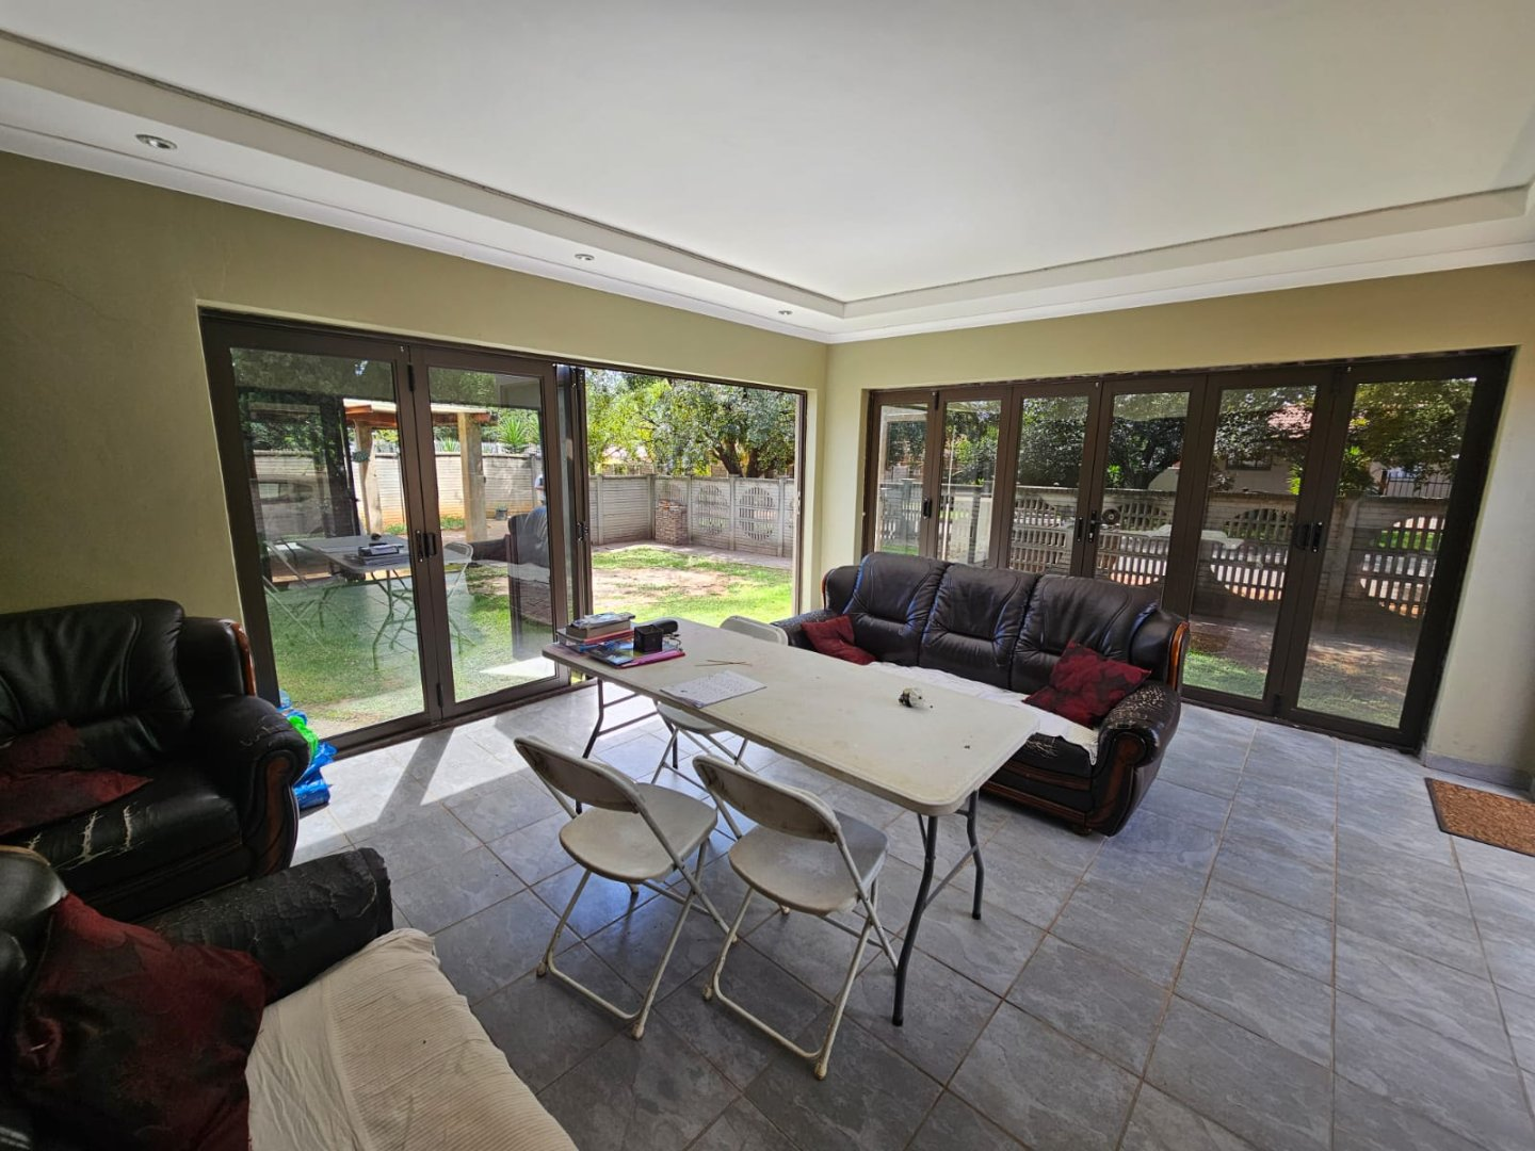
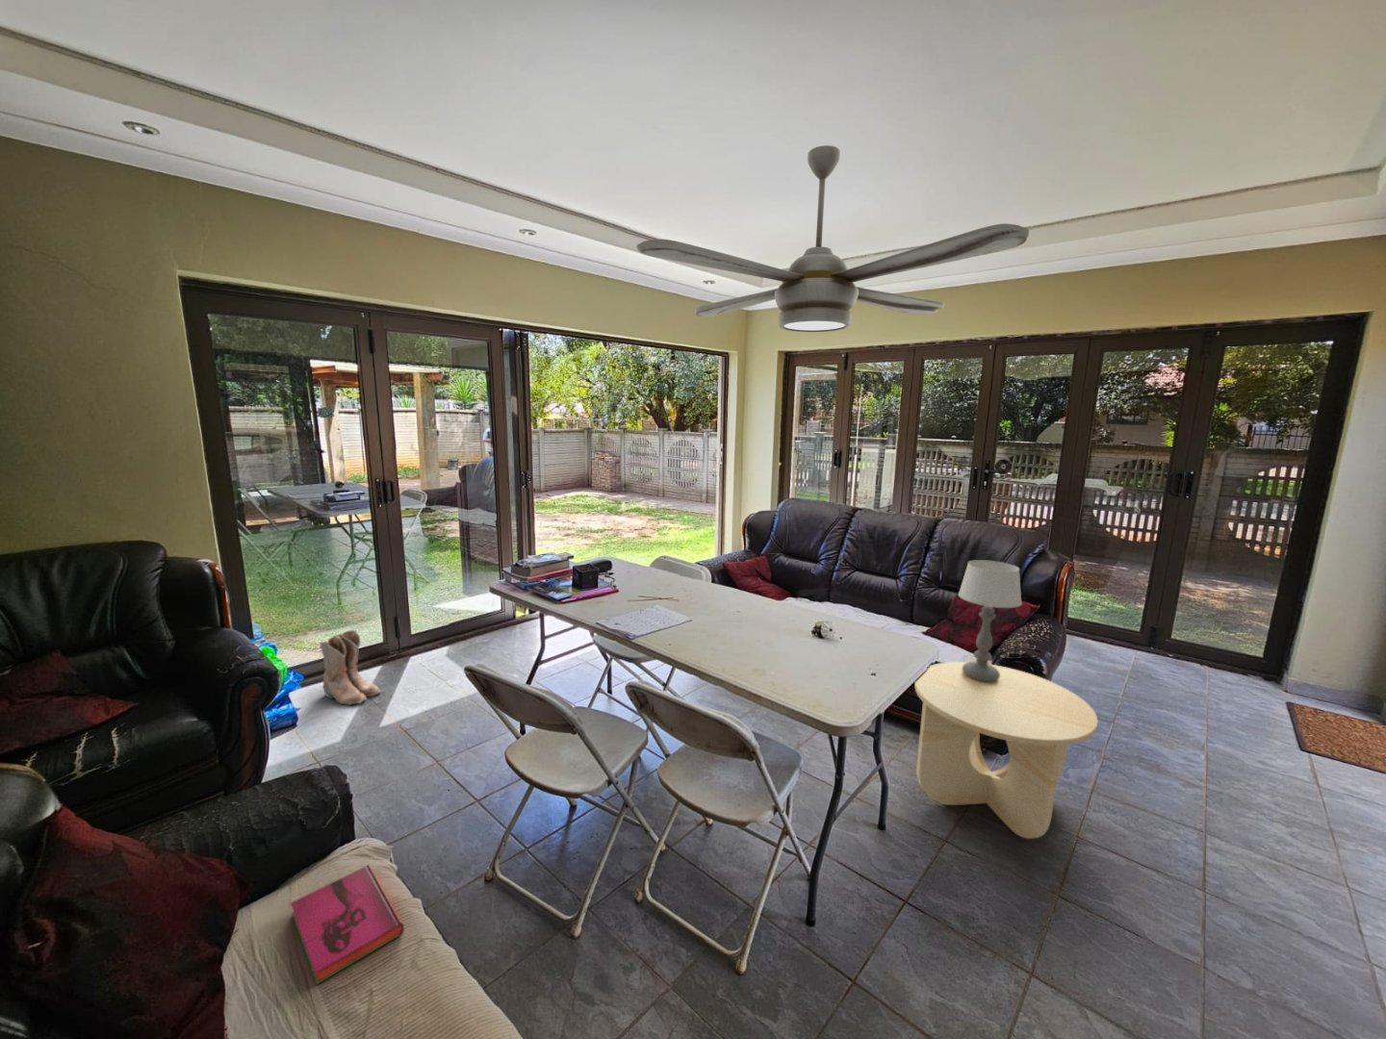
+ hardback book [289,863,405,986]
+ table lamp [958,559,1024,682]
+ ceiling fan [635,144,1030,333]
+ boots [319,629,382,706]
+ side table [913,661,1098,840]
